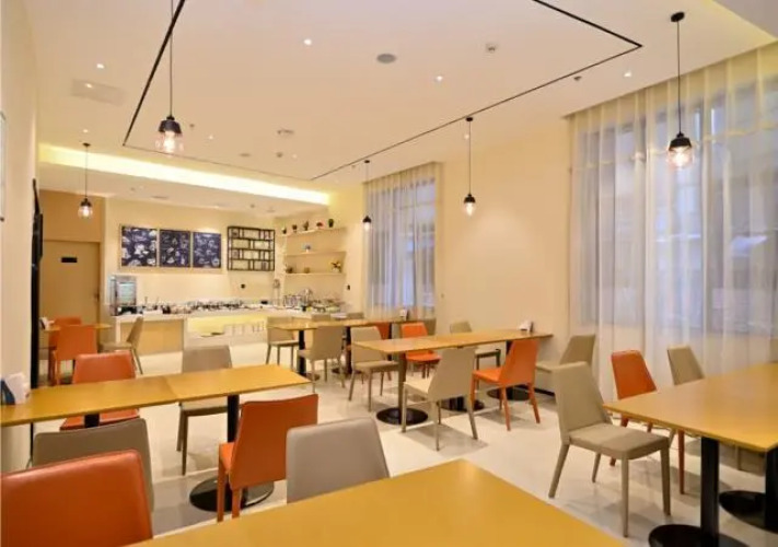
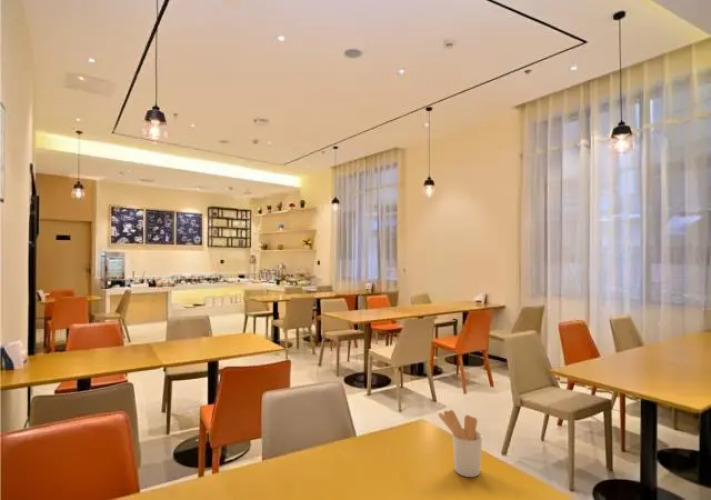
+ utensil holder [437,409,483,478]
